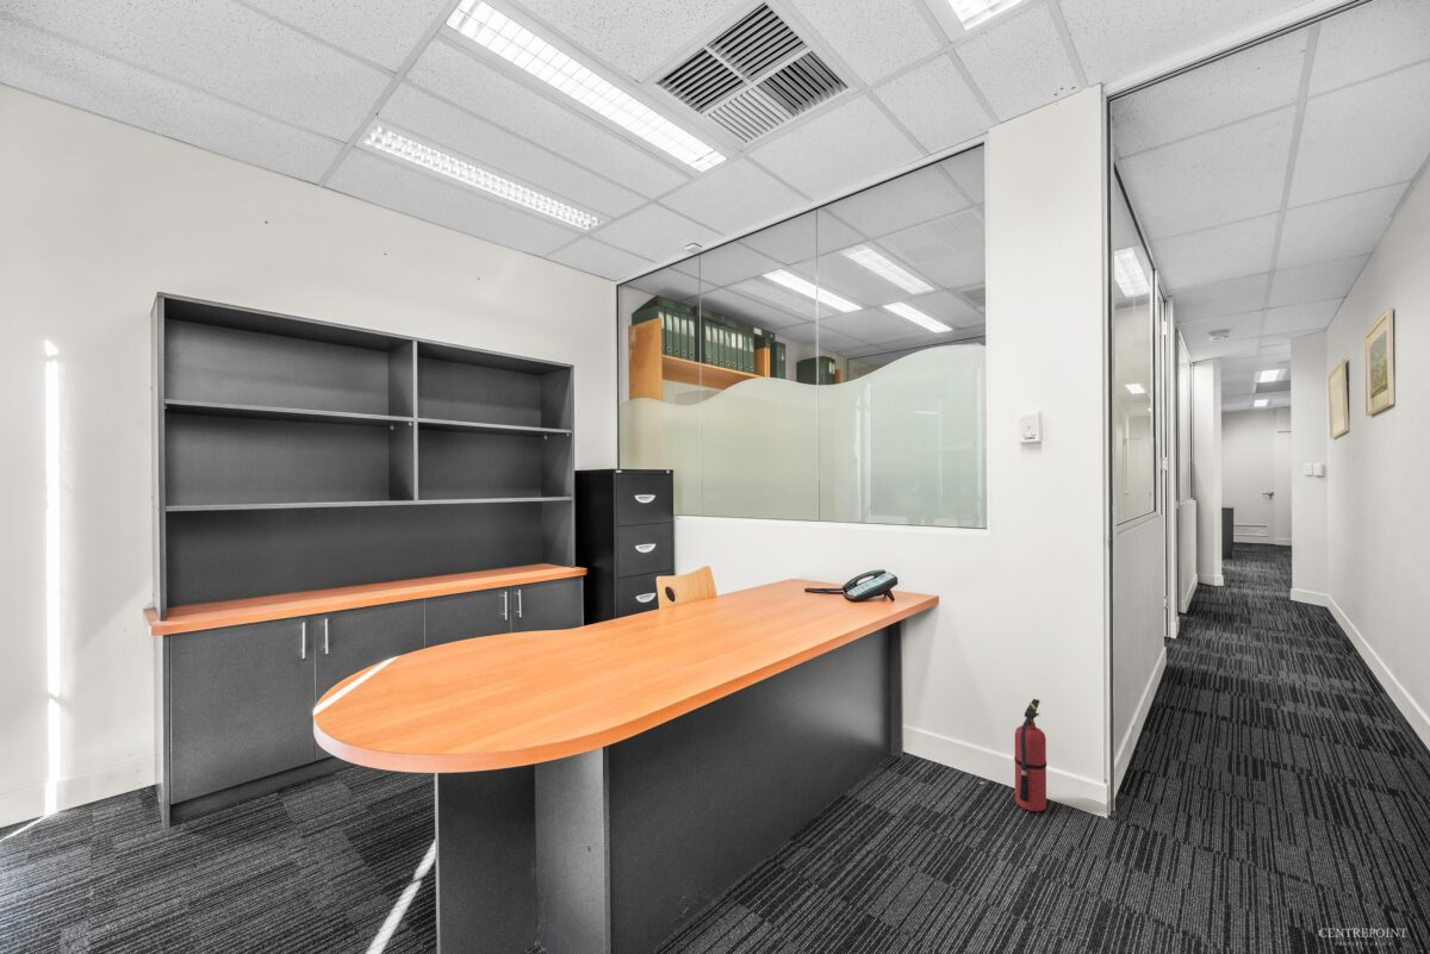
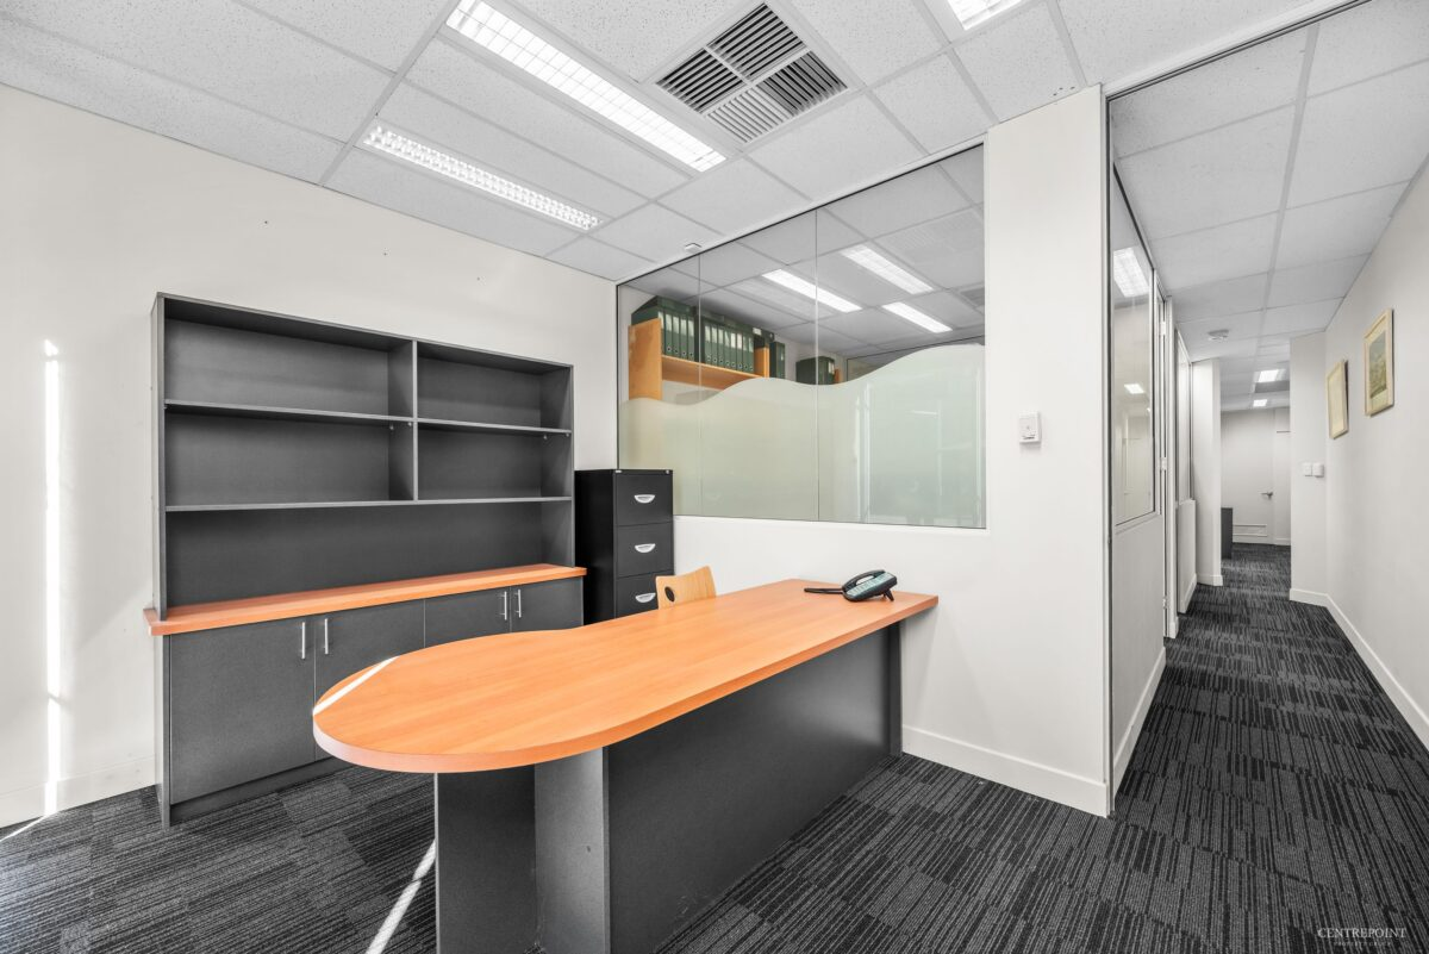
- fire extinguisher [1013,698,1047,812]
